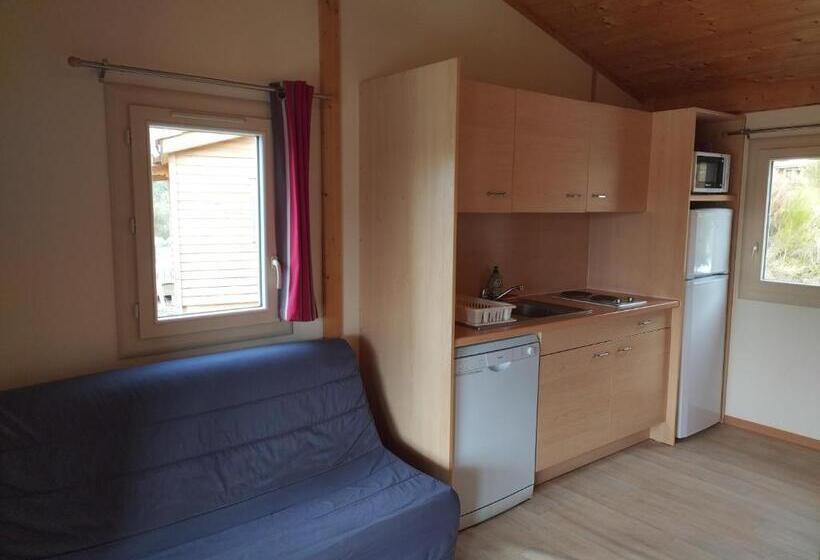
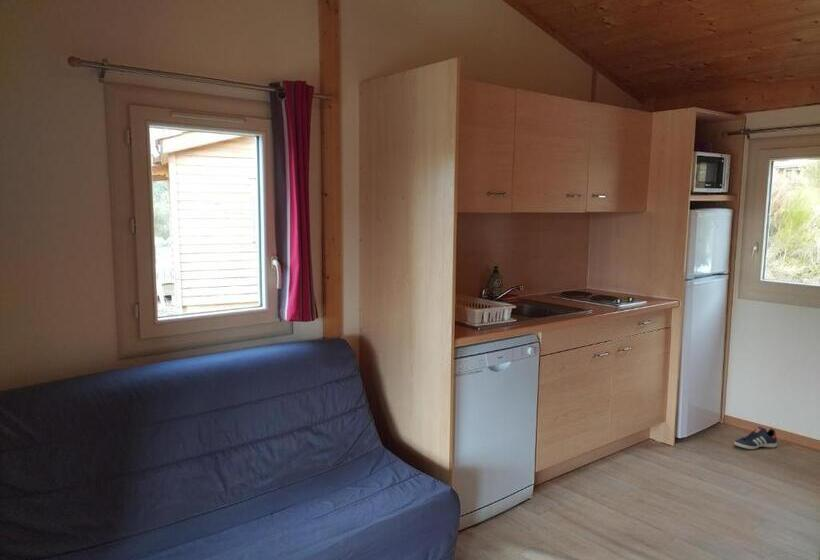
+ sneaker [733,426,778,450]
